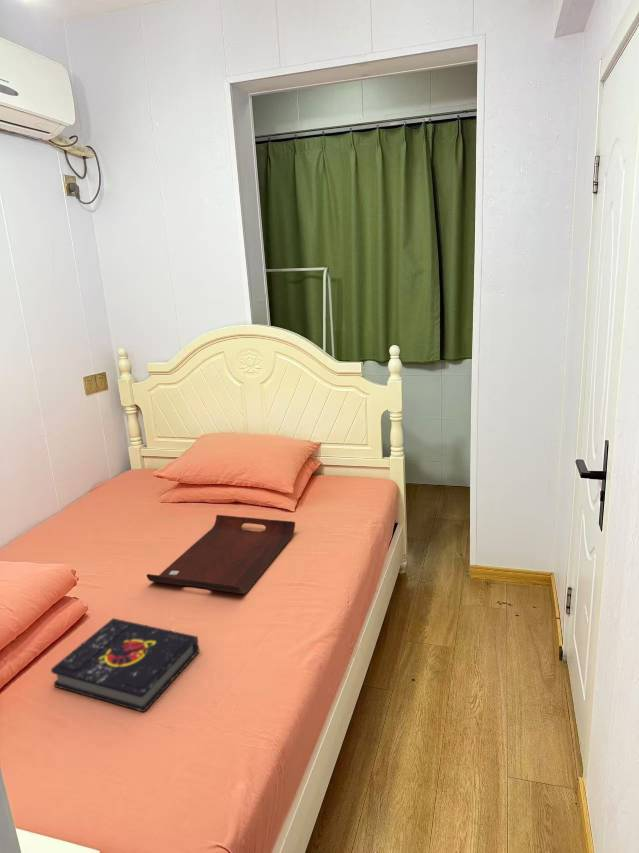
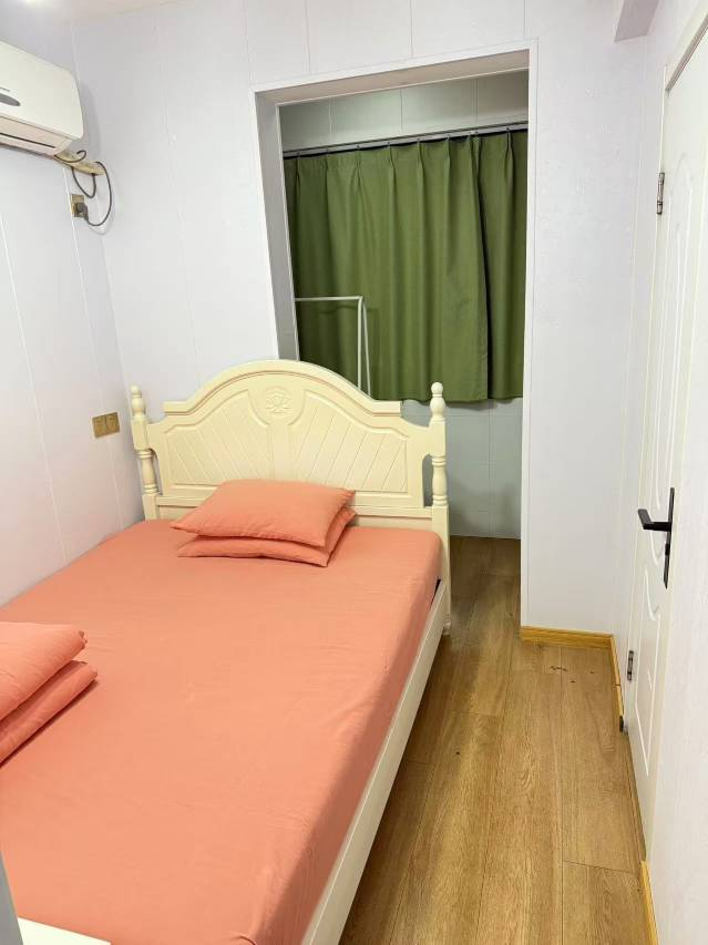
- serving tray [145,514,296,595]
- book [50,617,200,713]
